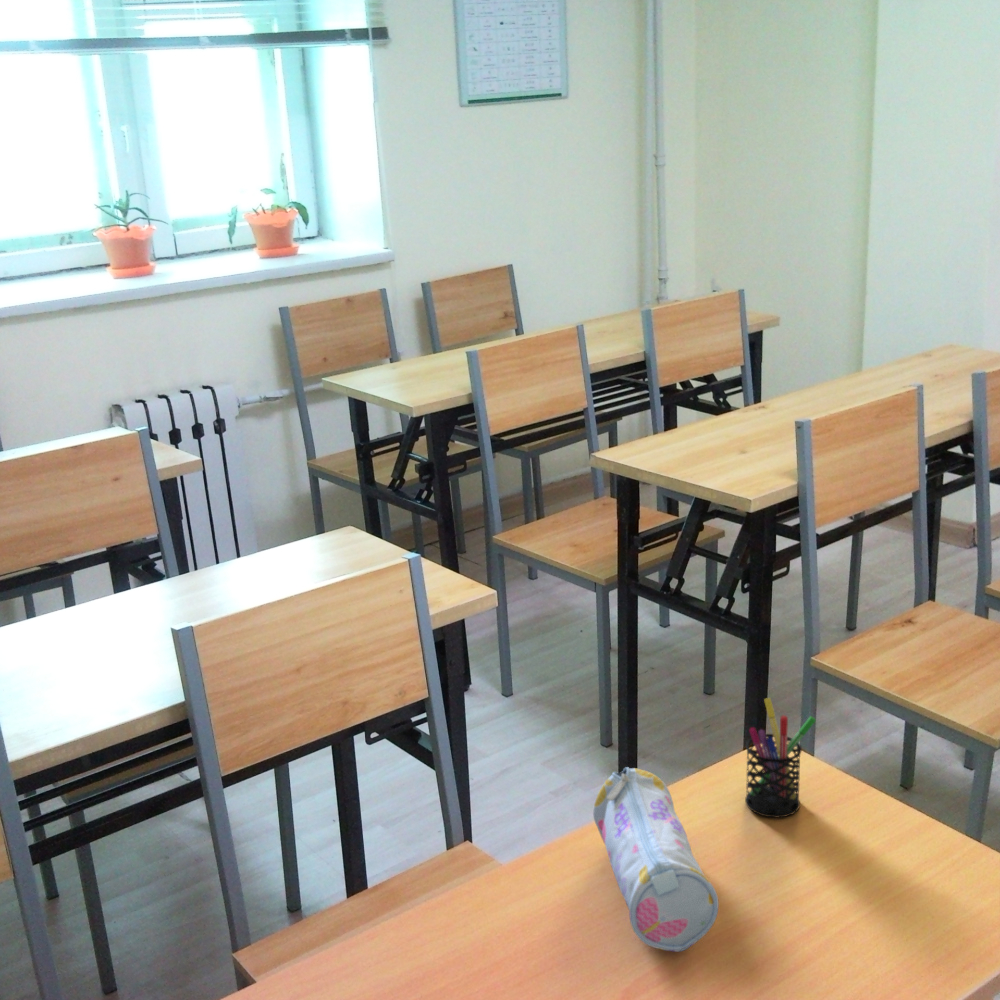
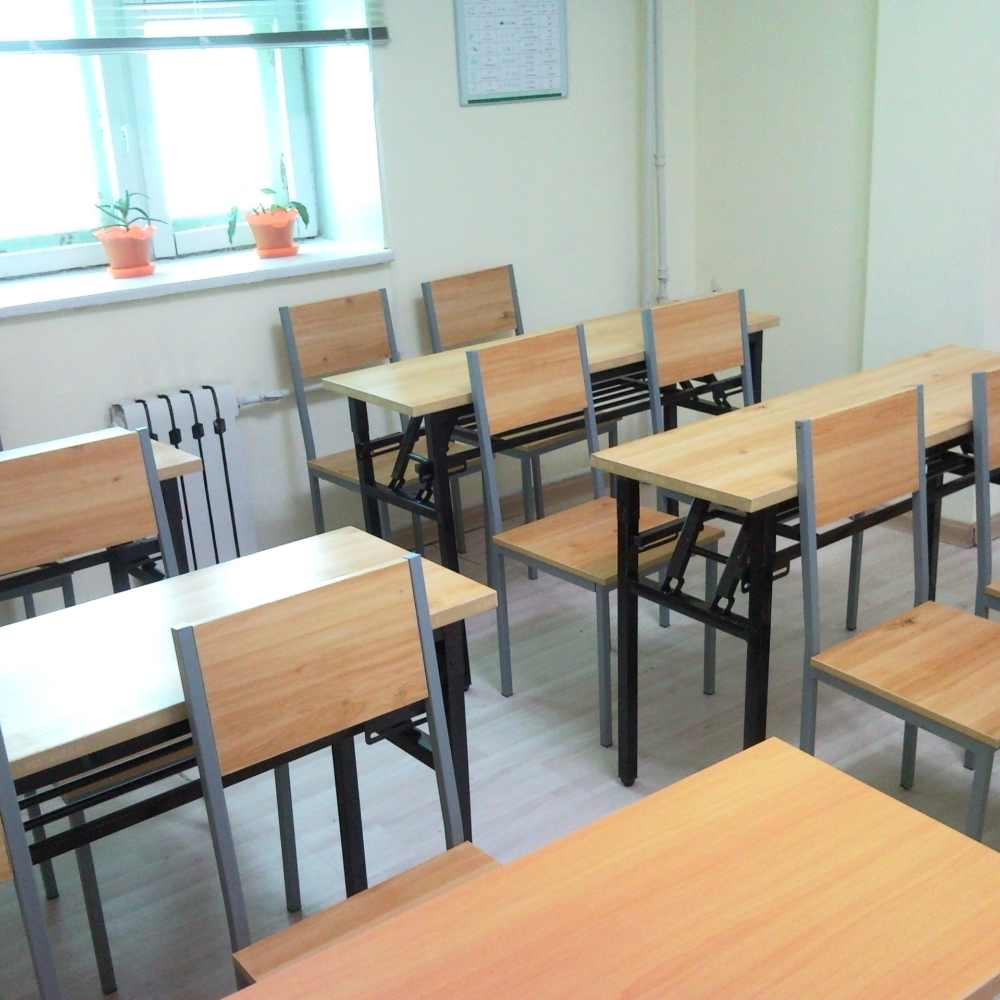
- pencil case [592,766,719,953]
- pen holder [744,697,817,819]
